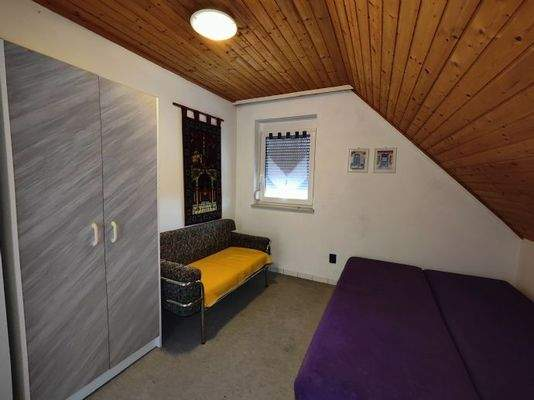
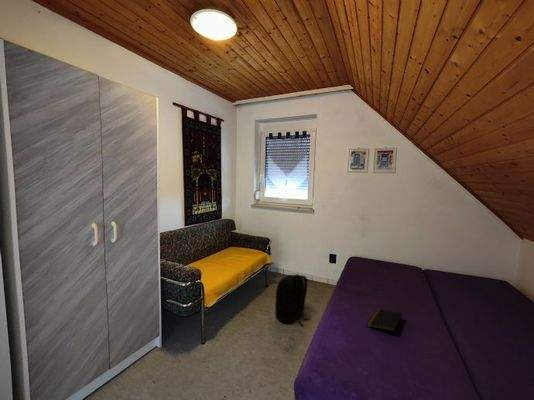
+ backpack [274,273,312,327]
+ notepad [365,308,403,332]
